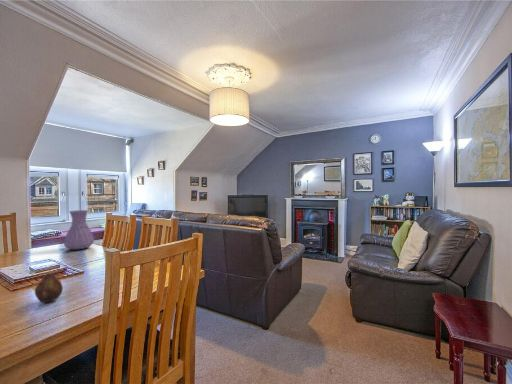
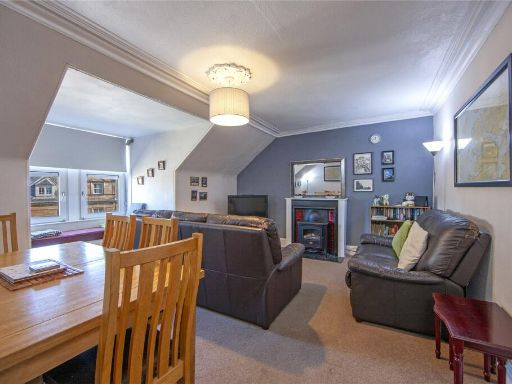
- fruit [34,272,64,304]
- vase [63,209,95,250]
